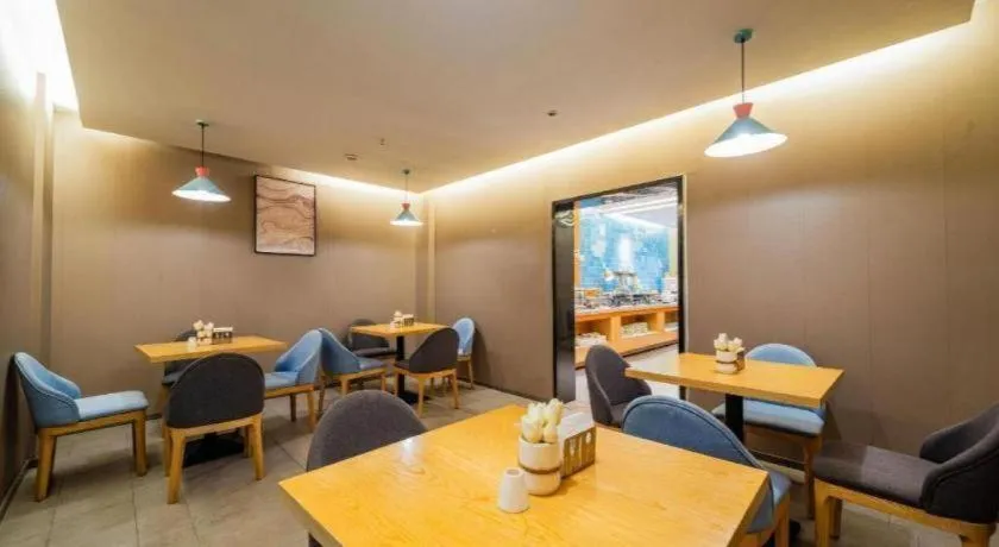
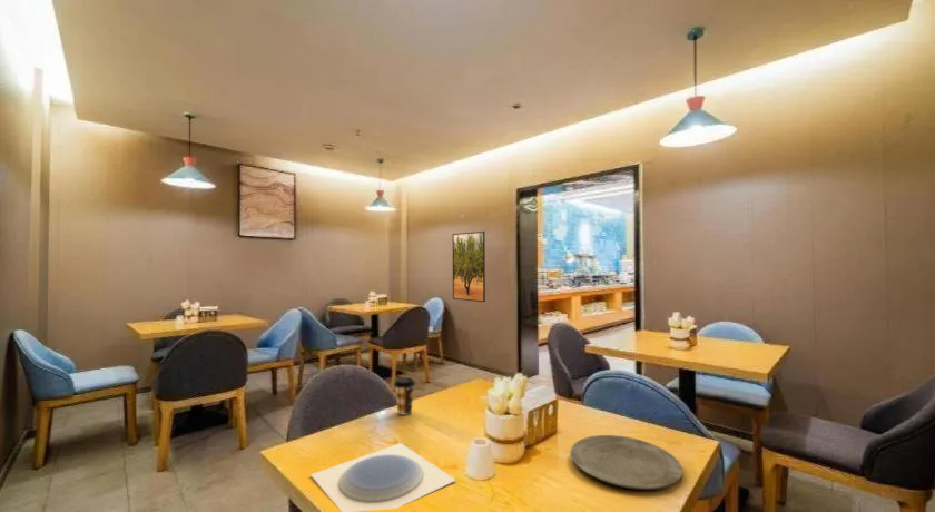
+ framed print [452,230,486,303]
+ coffee cup [393,376,416,415]
+ plate [570,434,683,491]
+ plate [309,442,457,512]
